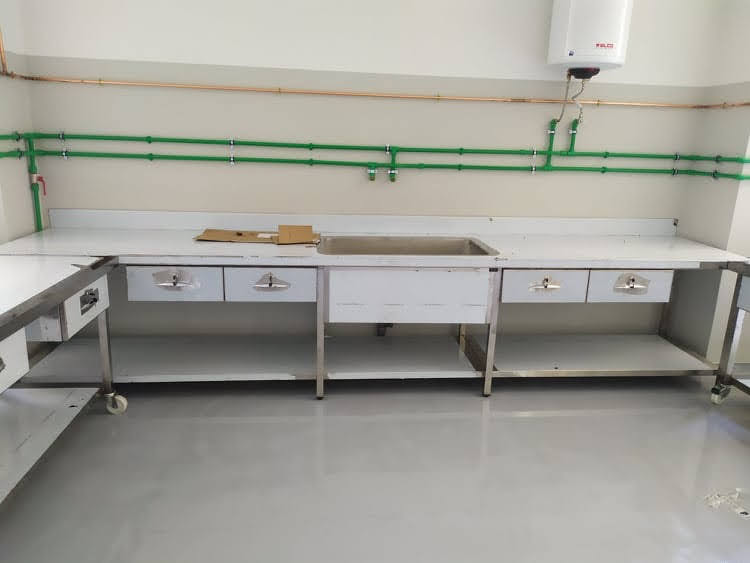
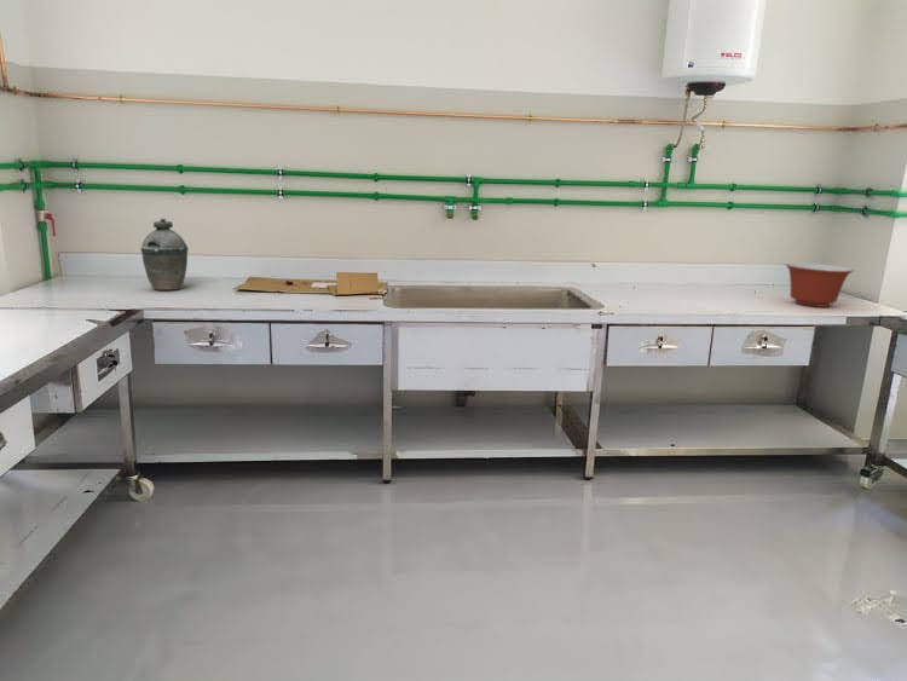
+ kettle [139,217,190,292]
+ mixing bowl [785,261,855,308]
